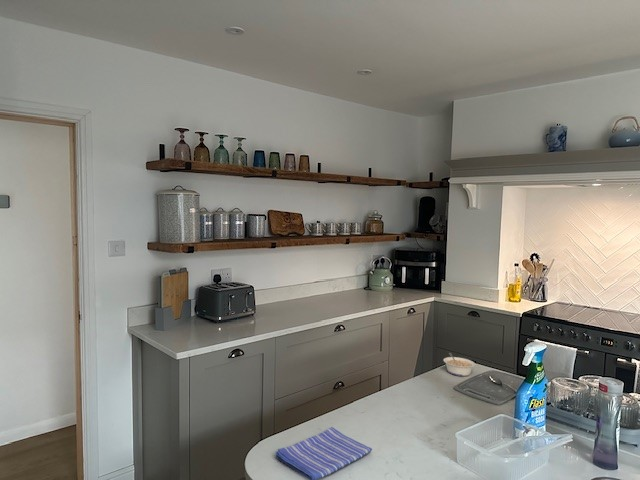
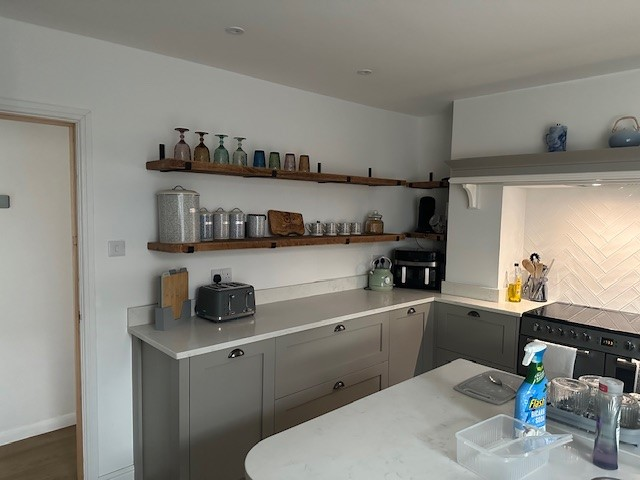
- dish towel [275,426,373,480]
- legume [442,352,476,377]
